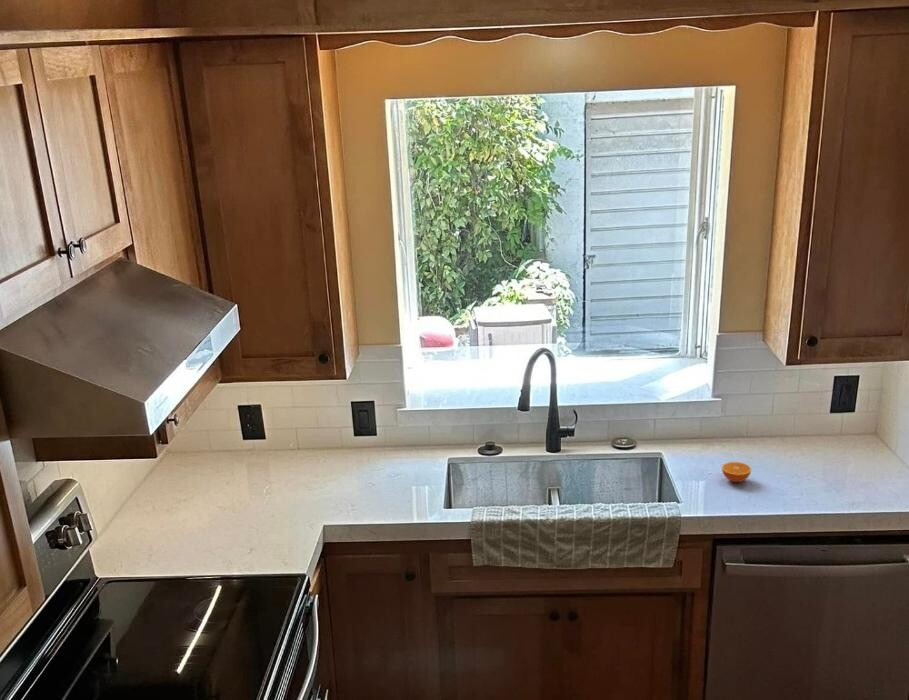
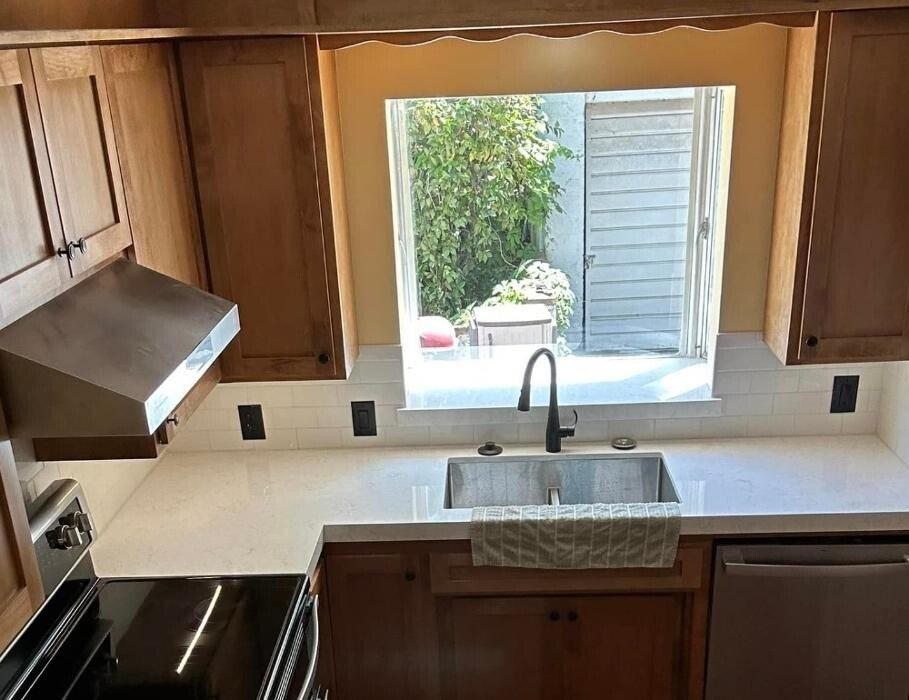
- orange [721,461,752,483]
